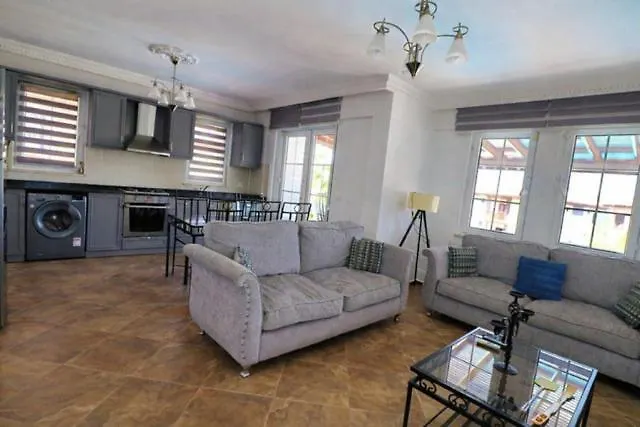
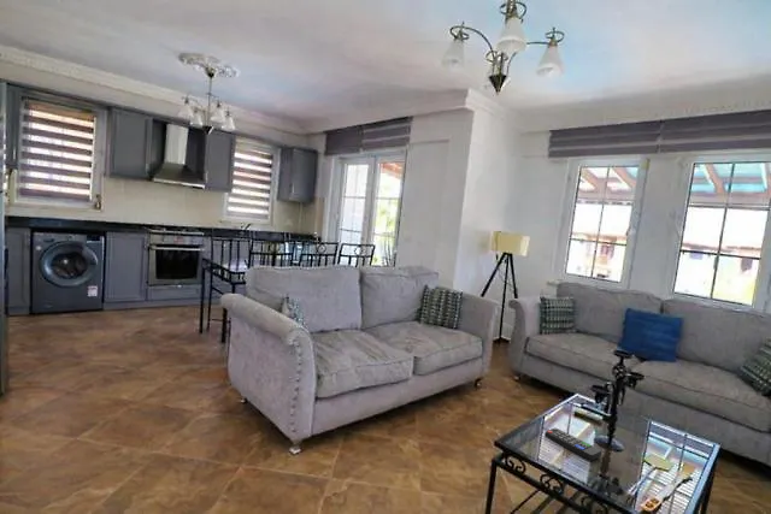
+ remote control [543,427,602,461]
